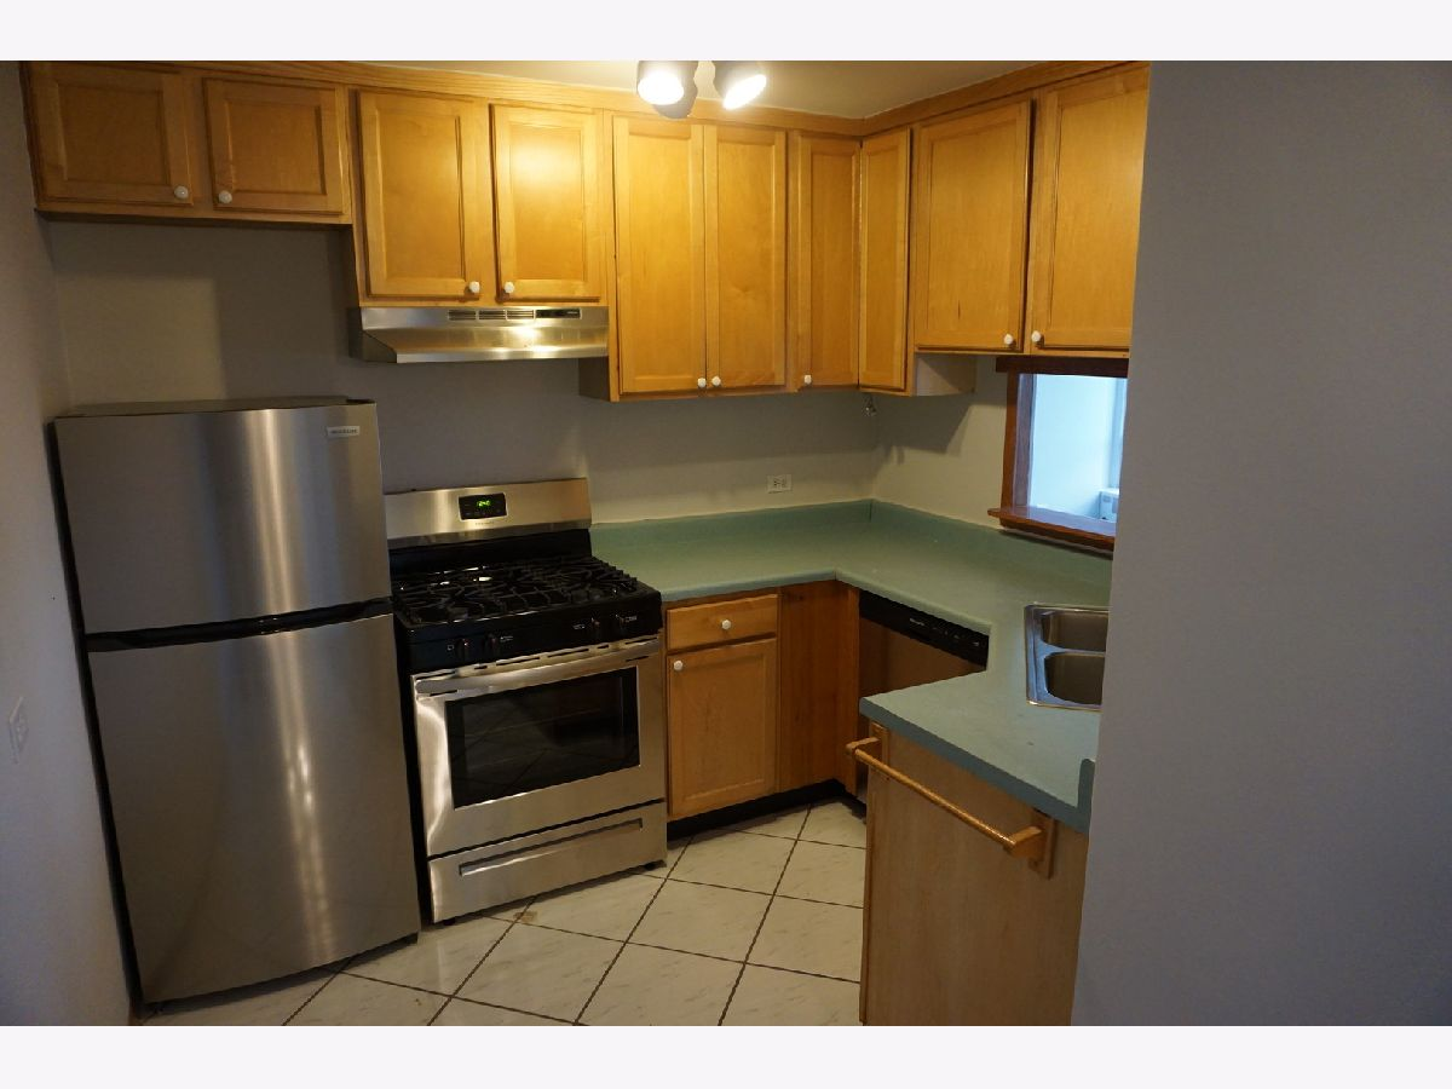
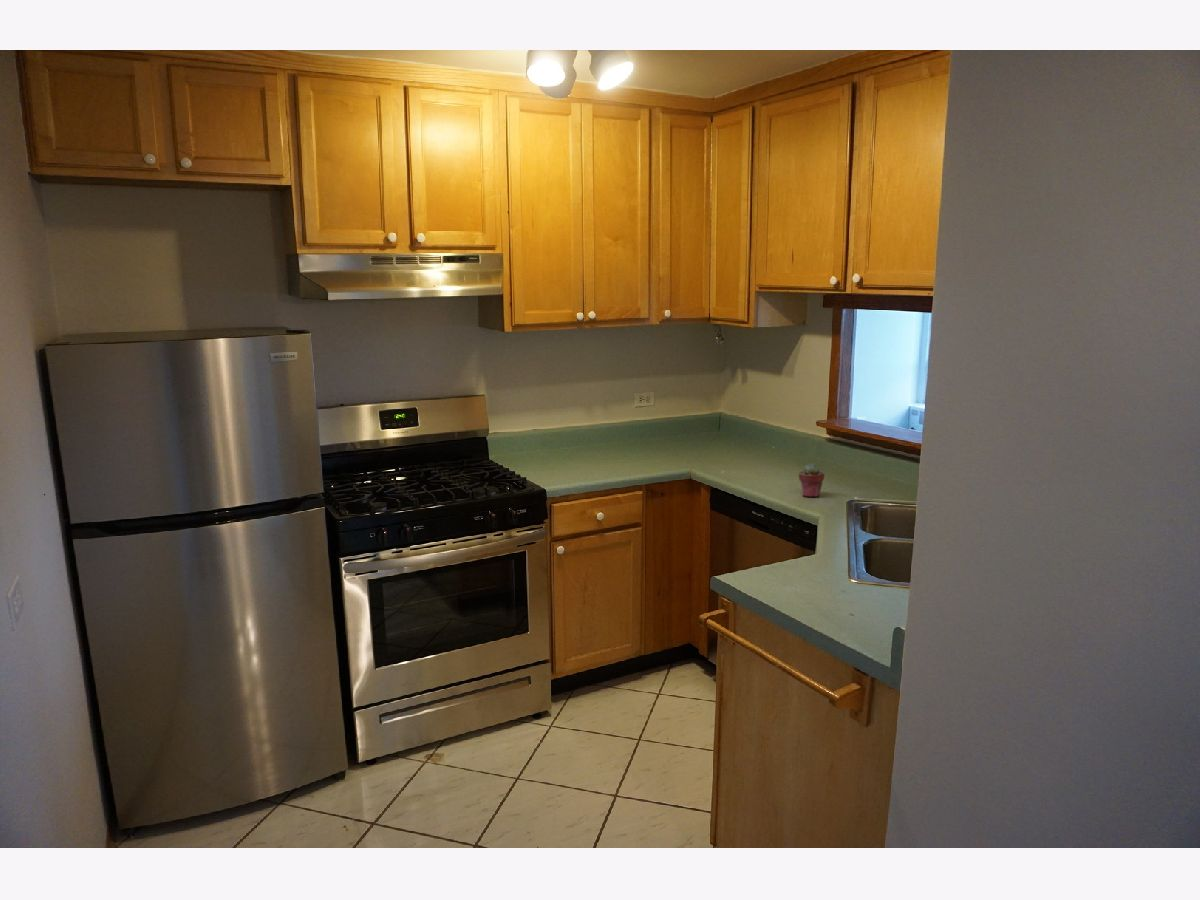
+ potted succulent [798,463,826,498]
